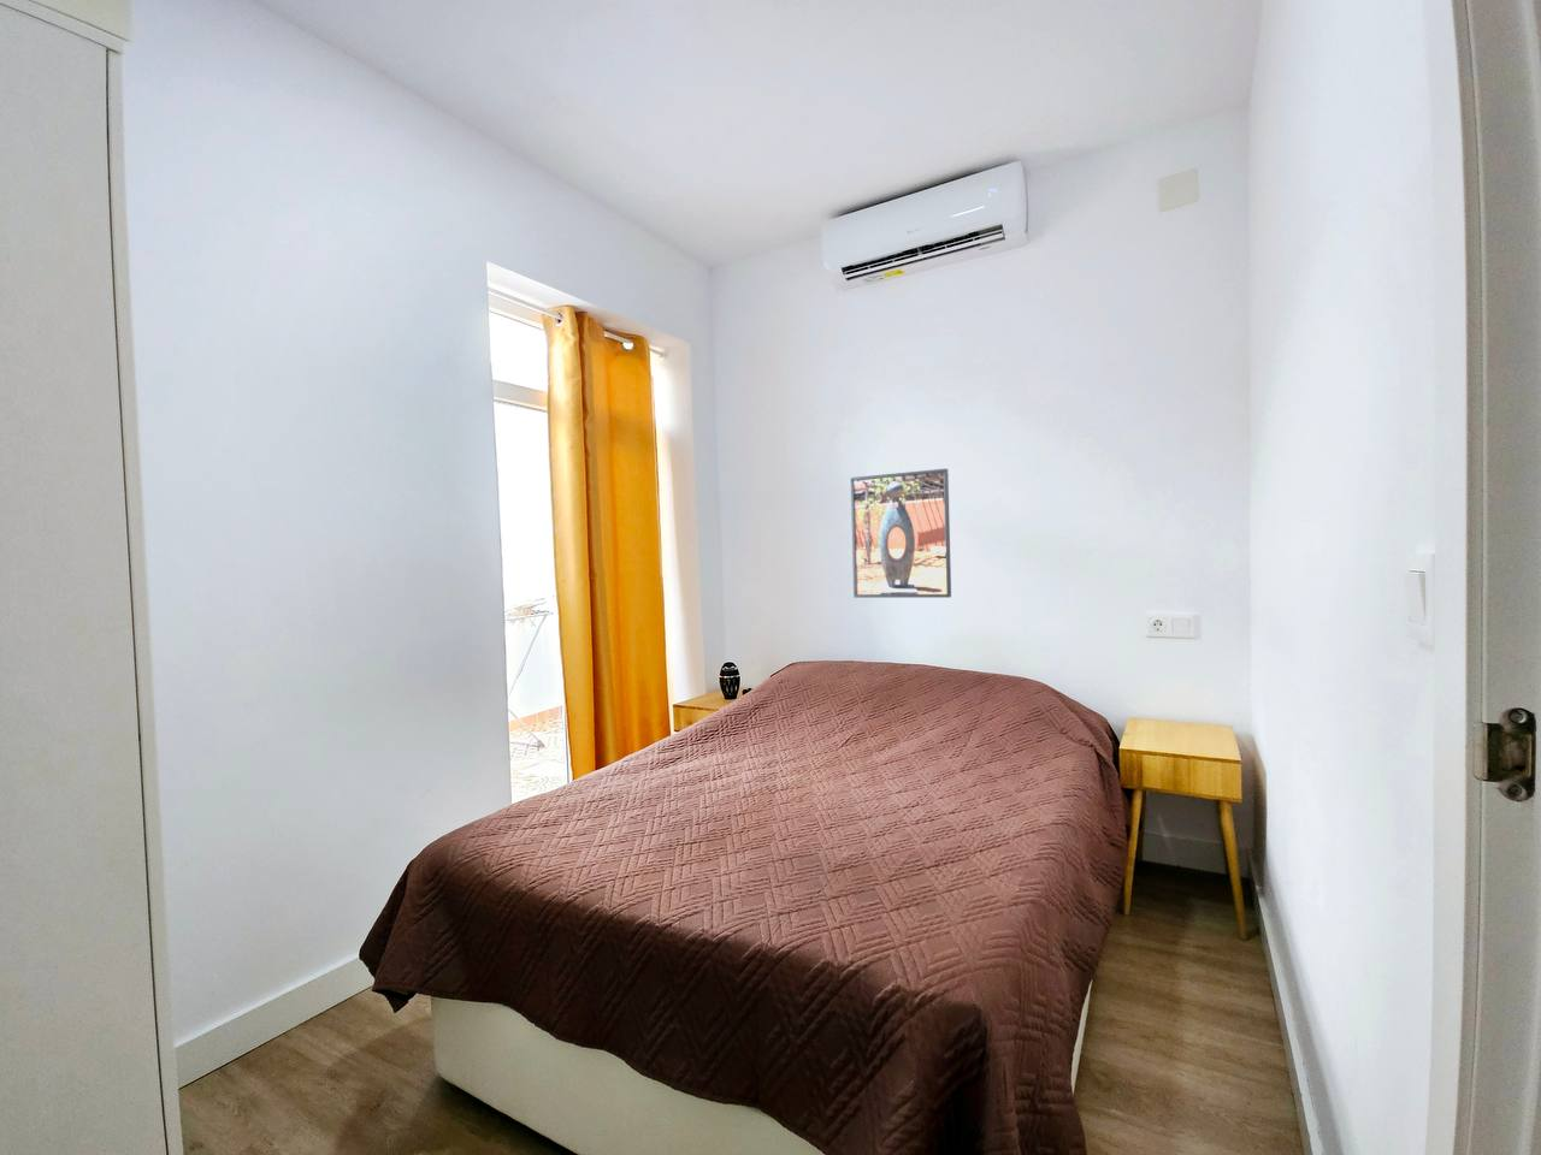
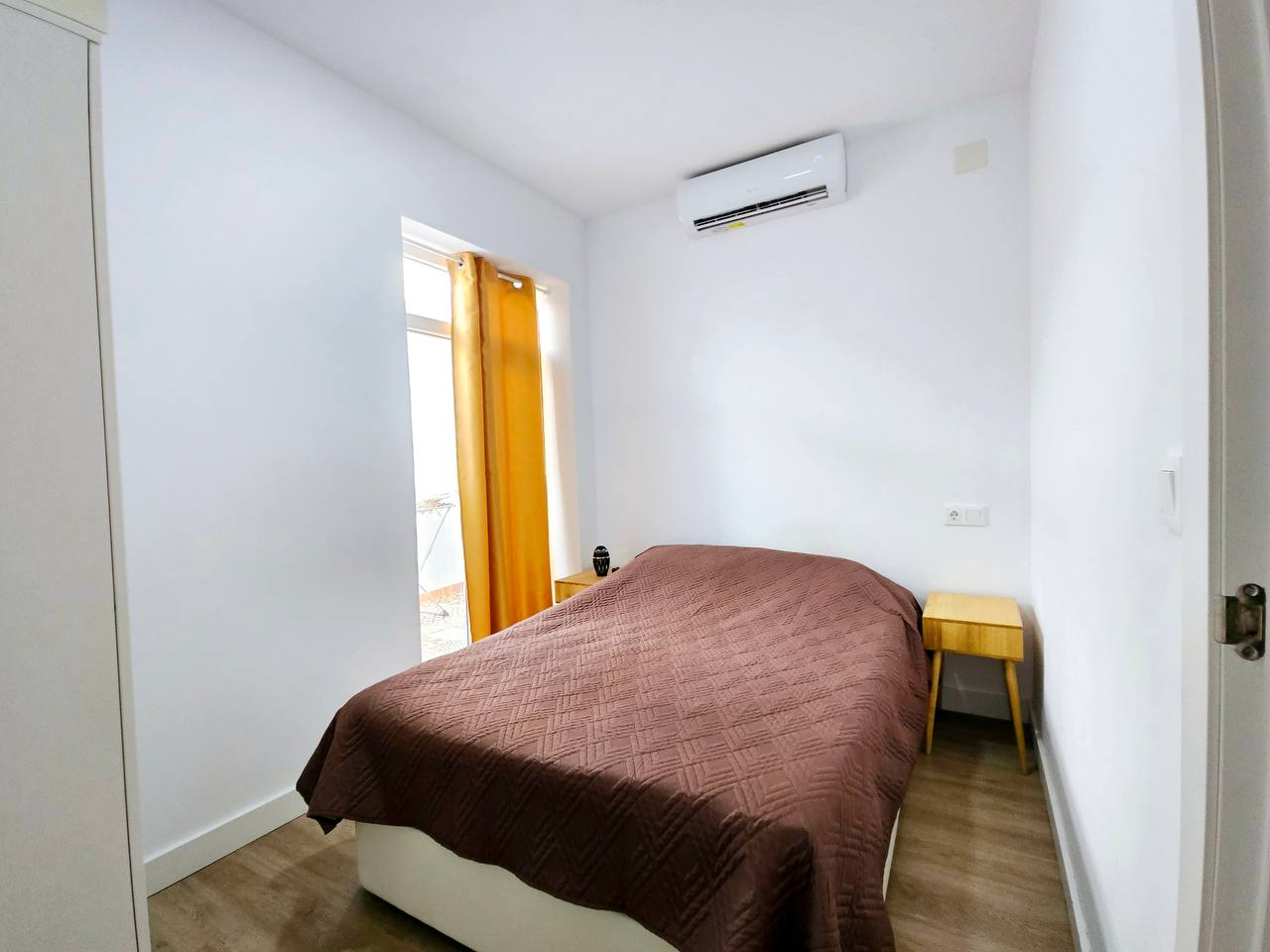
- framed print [848,467,953,599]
